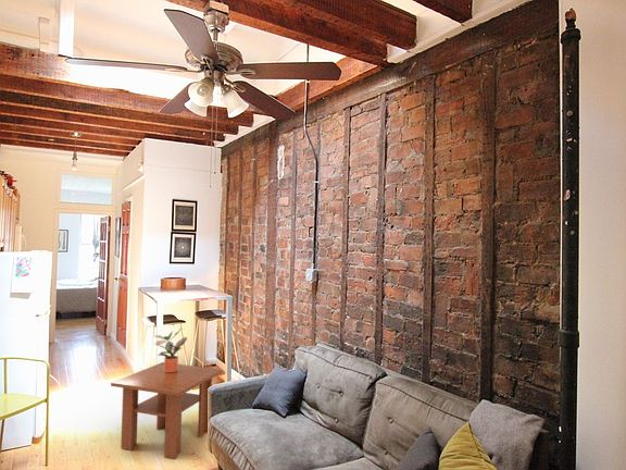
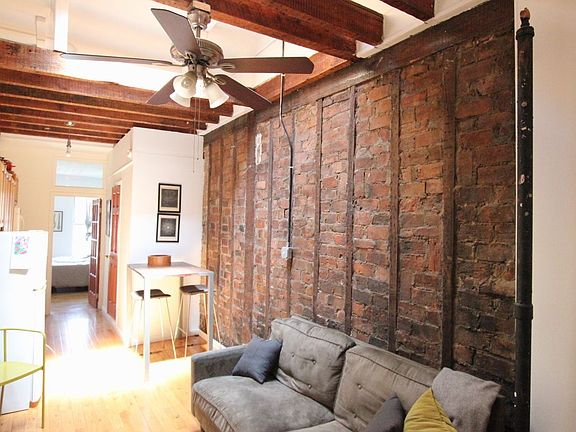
- coffee table [110,361,223,460]
- potted plant [153,327,188,372]
